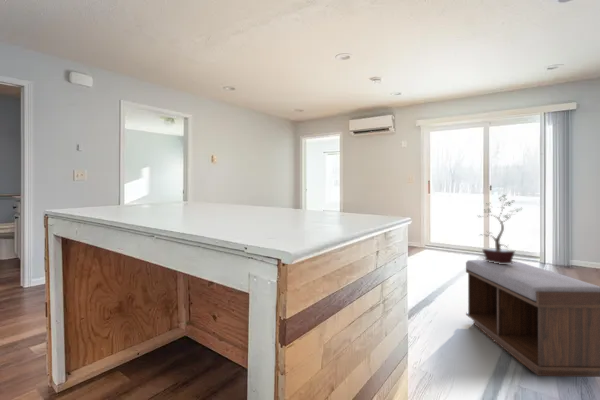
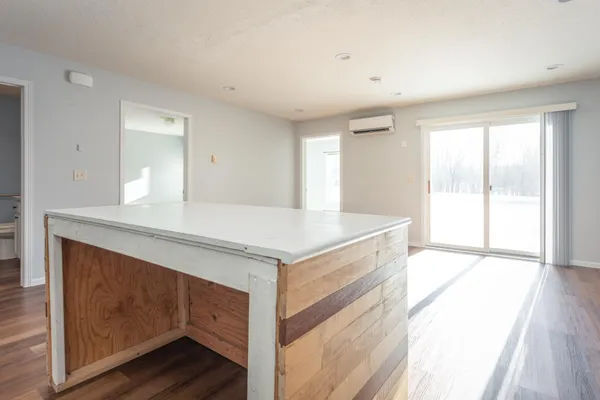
- potted plant [476,193,523,264]
- bench [465,259,600,378]
